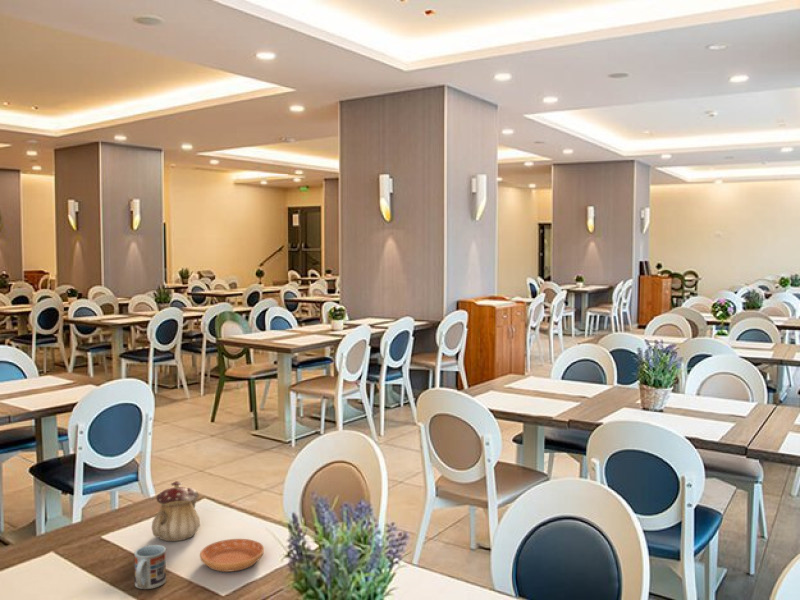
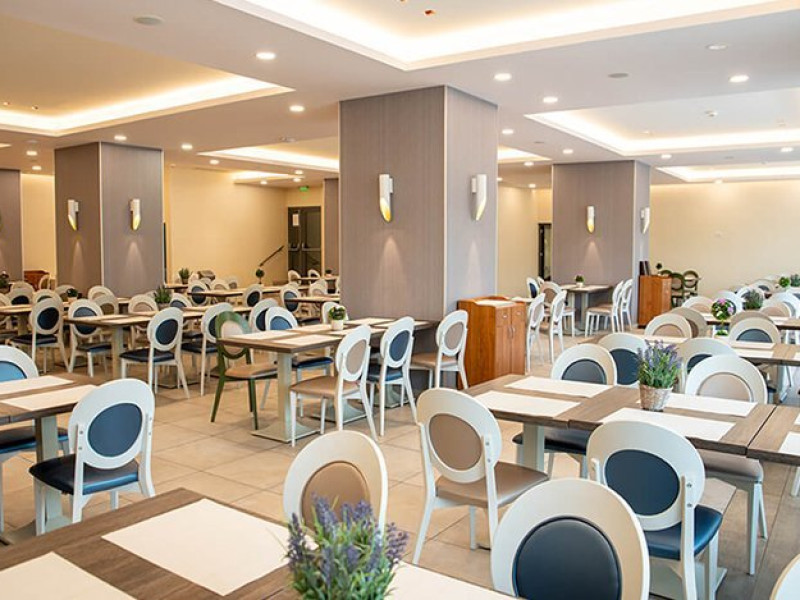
- cup [133,544,167,590]
- saucer [199,538,265,573]
- teapot [151,480,201,542]
